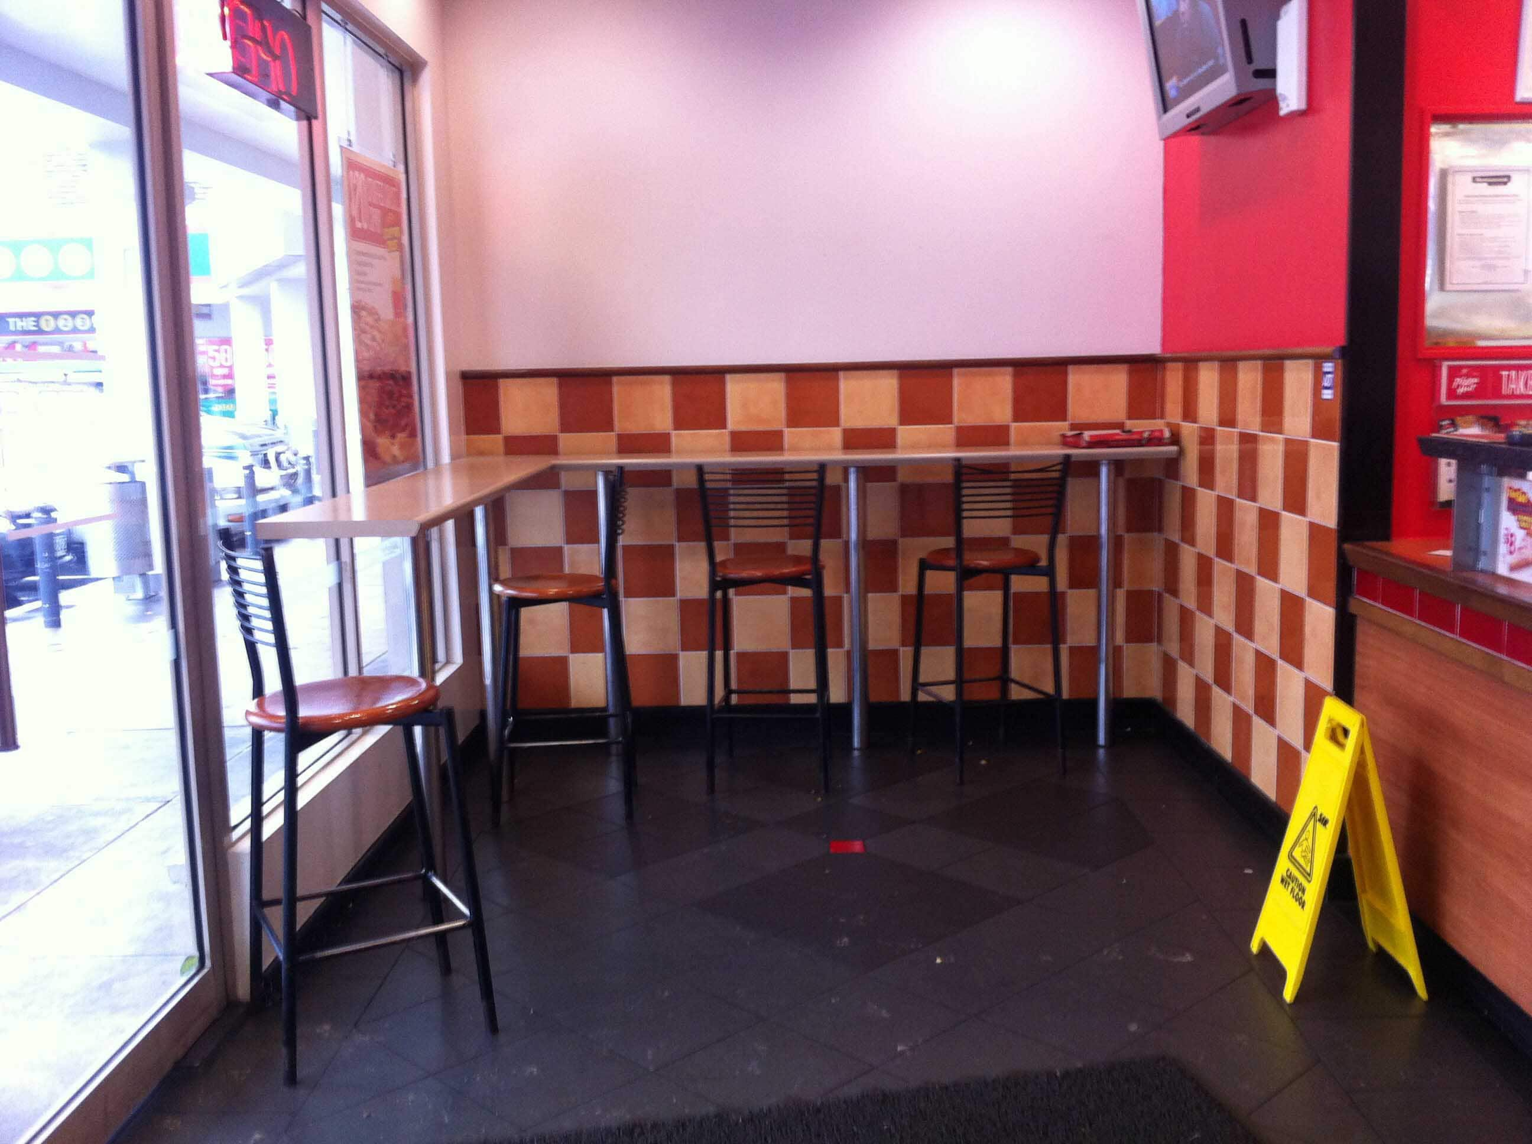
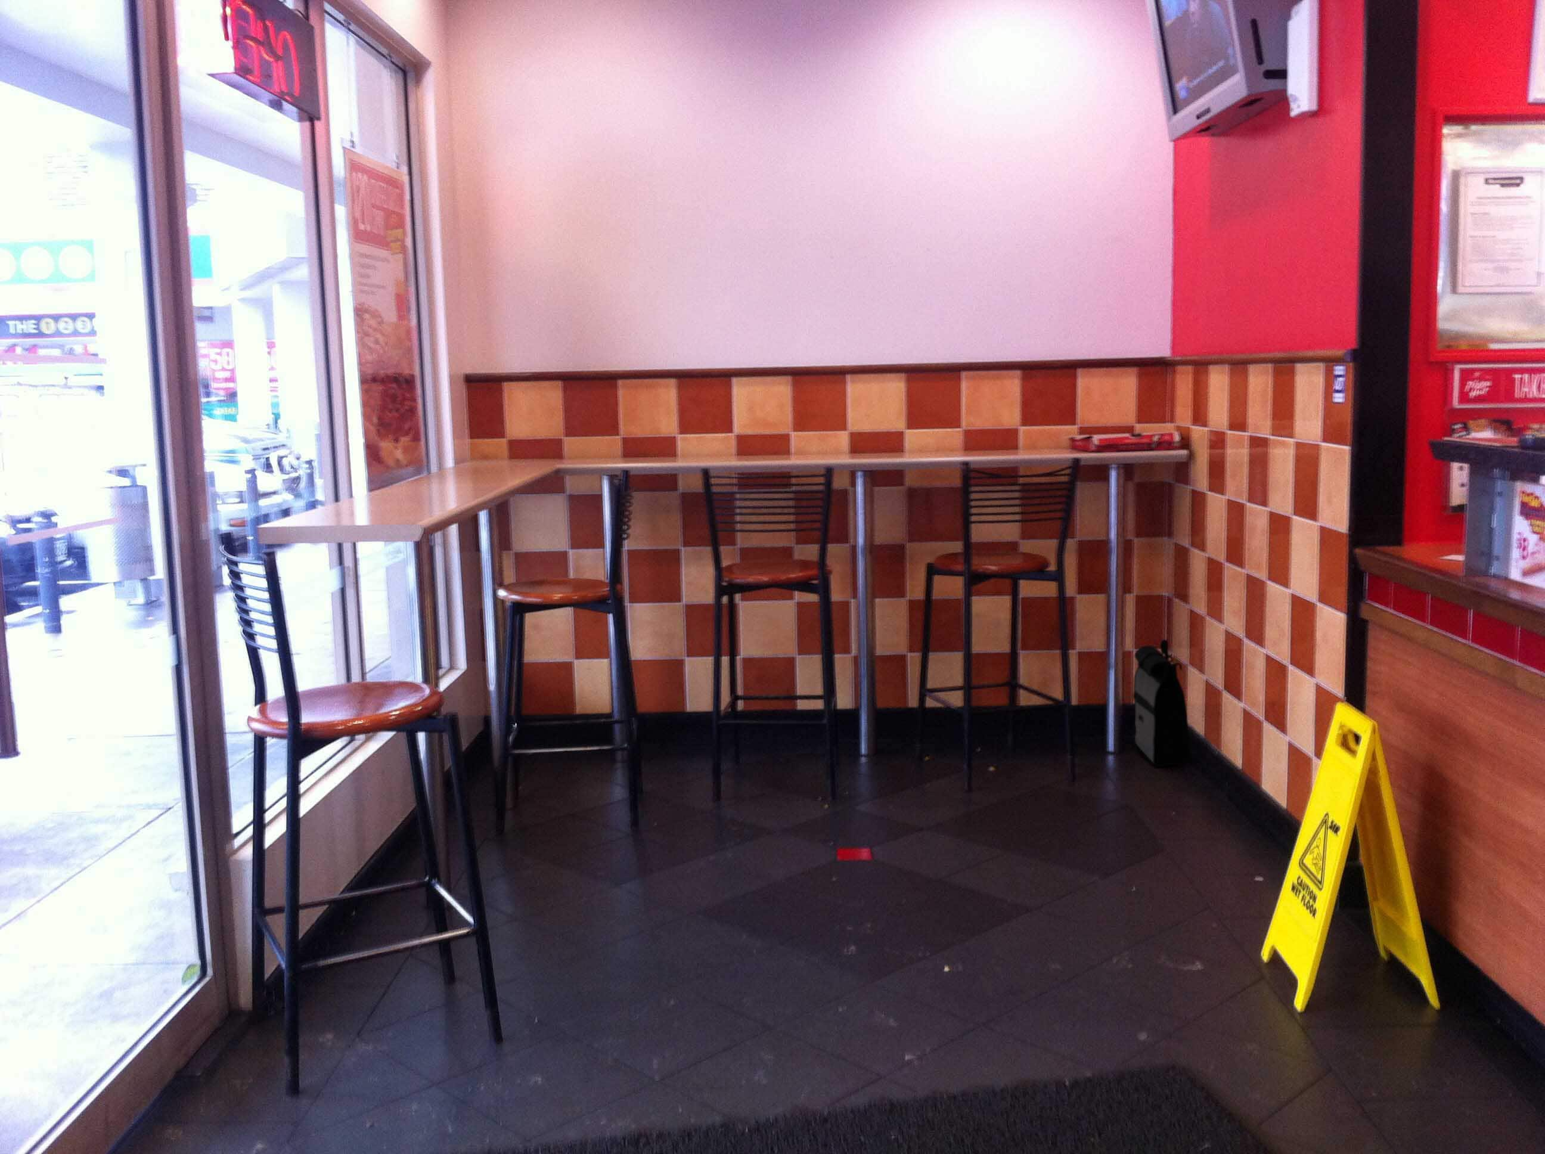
+ backpack [1133,639,1191,767]
